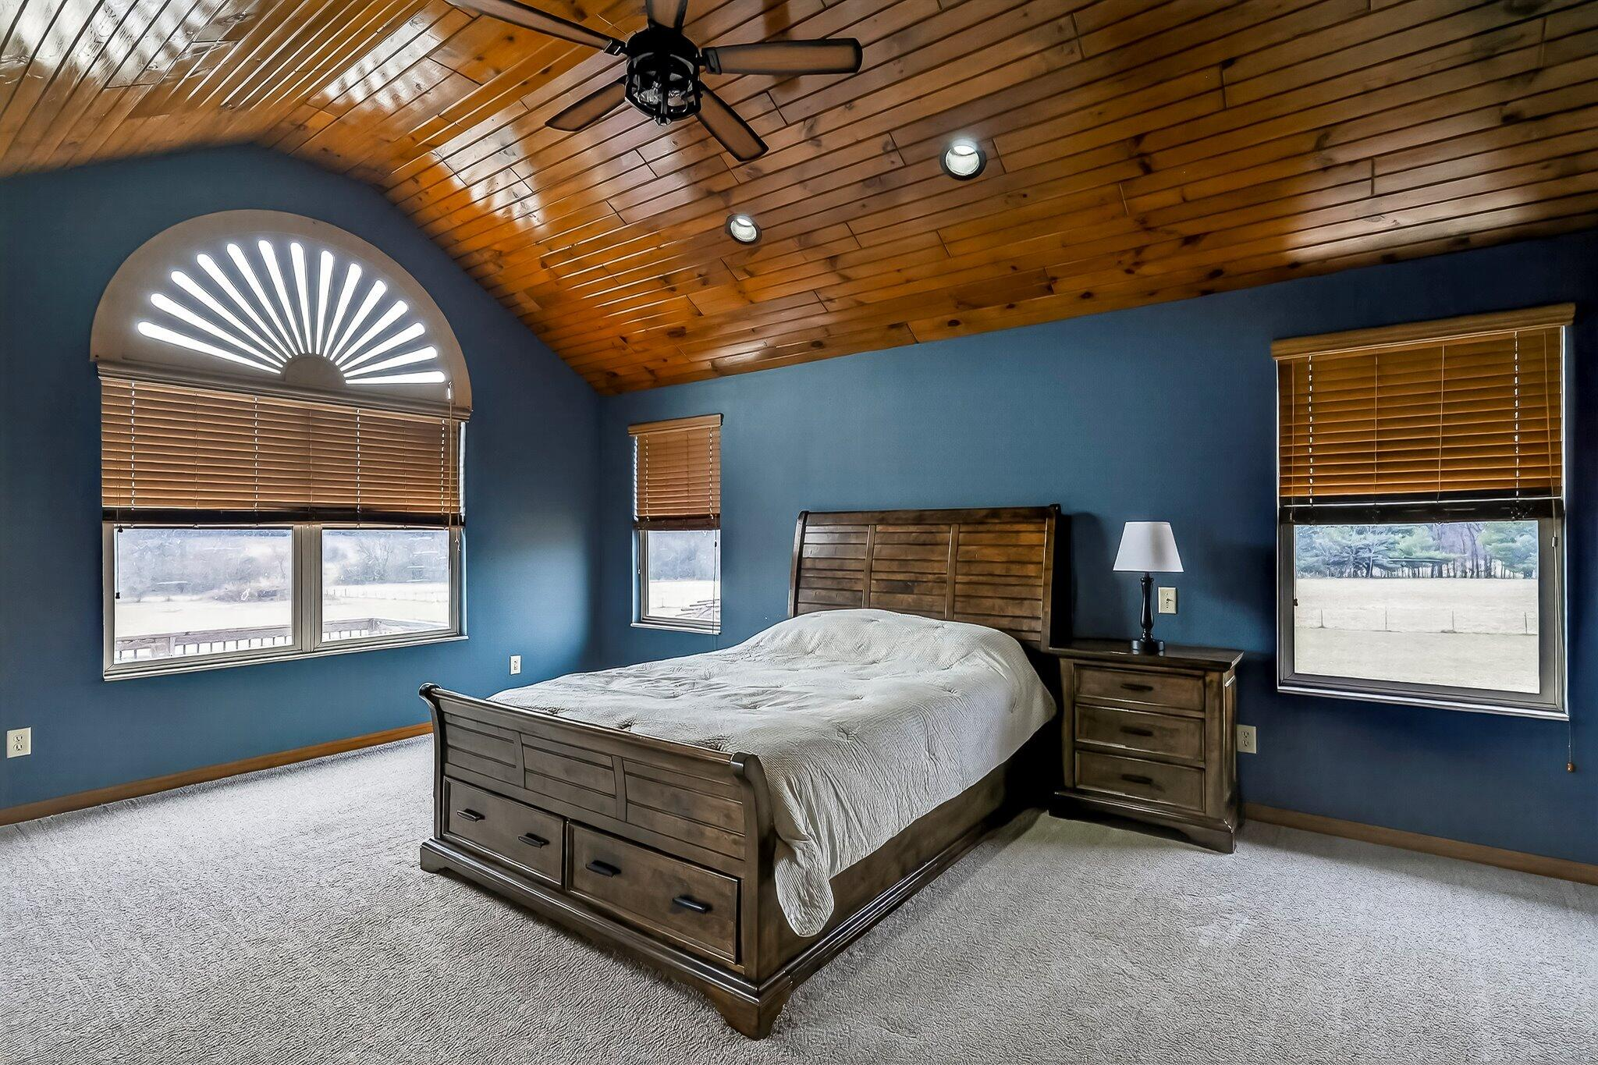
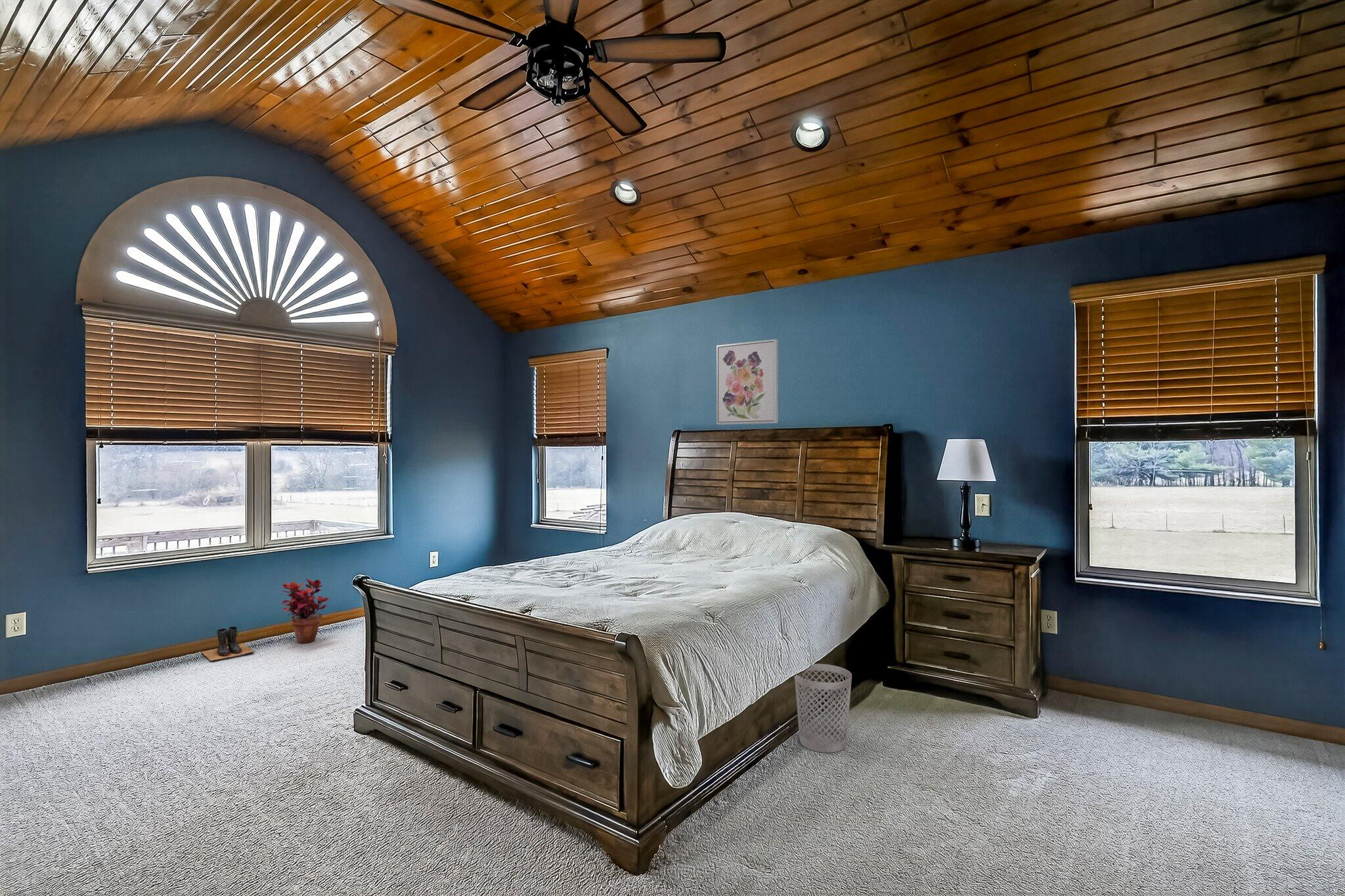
+ potted plant [280,578,330,643]
+ wall art [716,339,778,425]
+ wastebasket [794,663,852,754]
+ boots [201,626,255,662]
